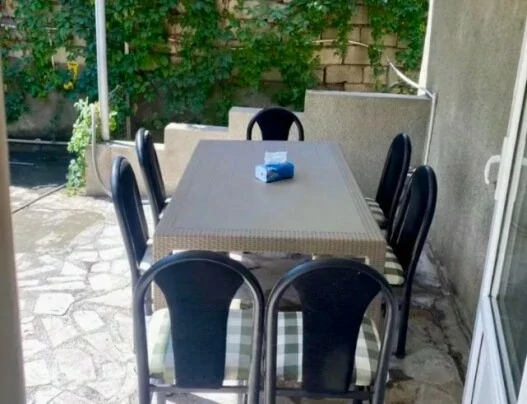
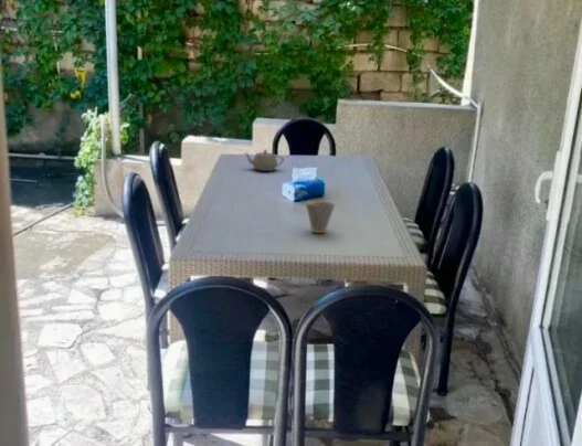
+ cup [305,200,336,234]
+ teapot [244,149,285,172]
